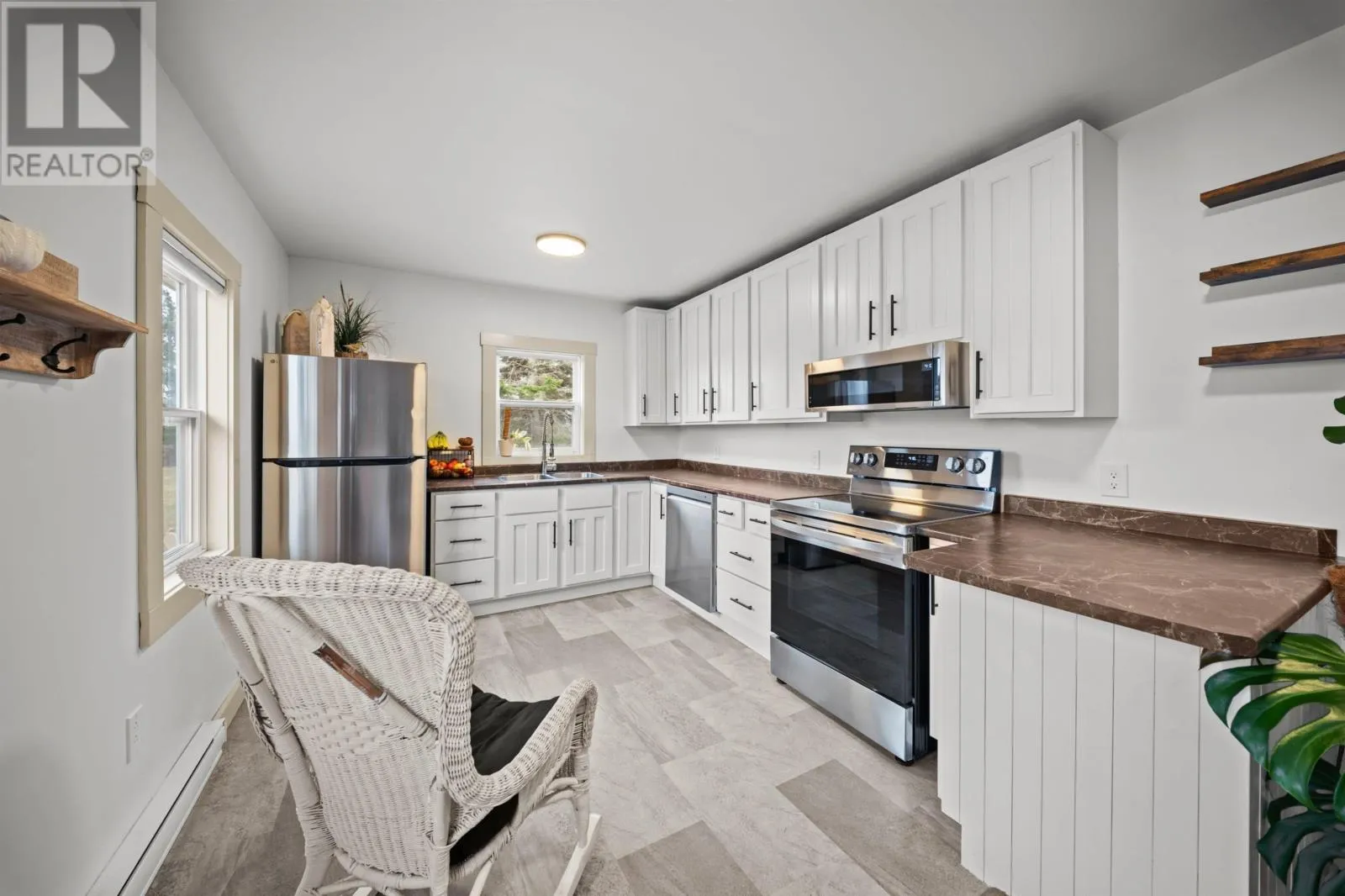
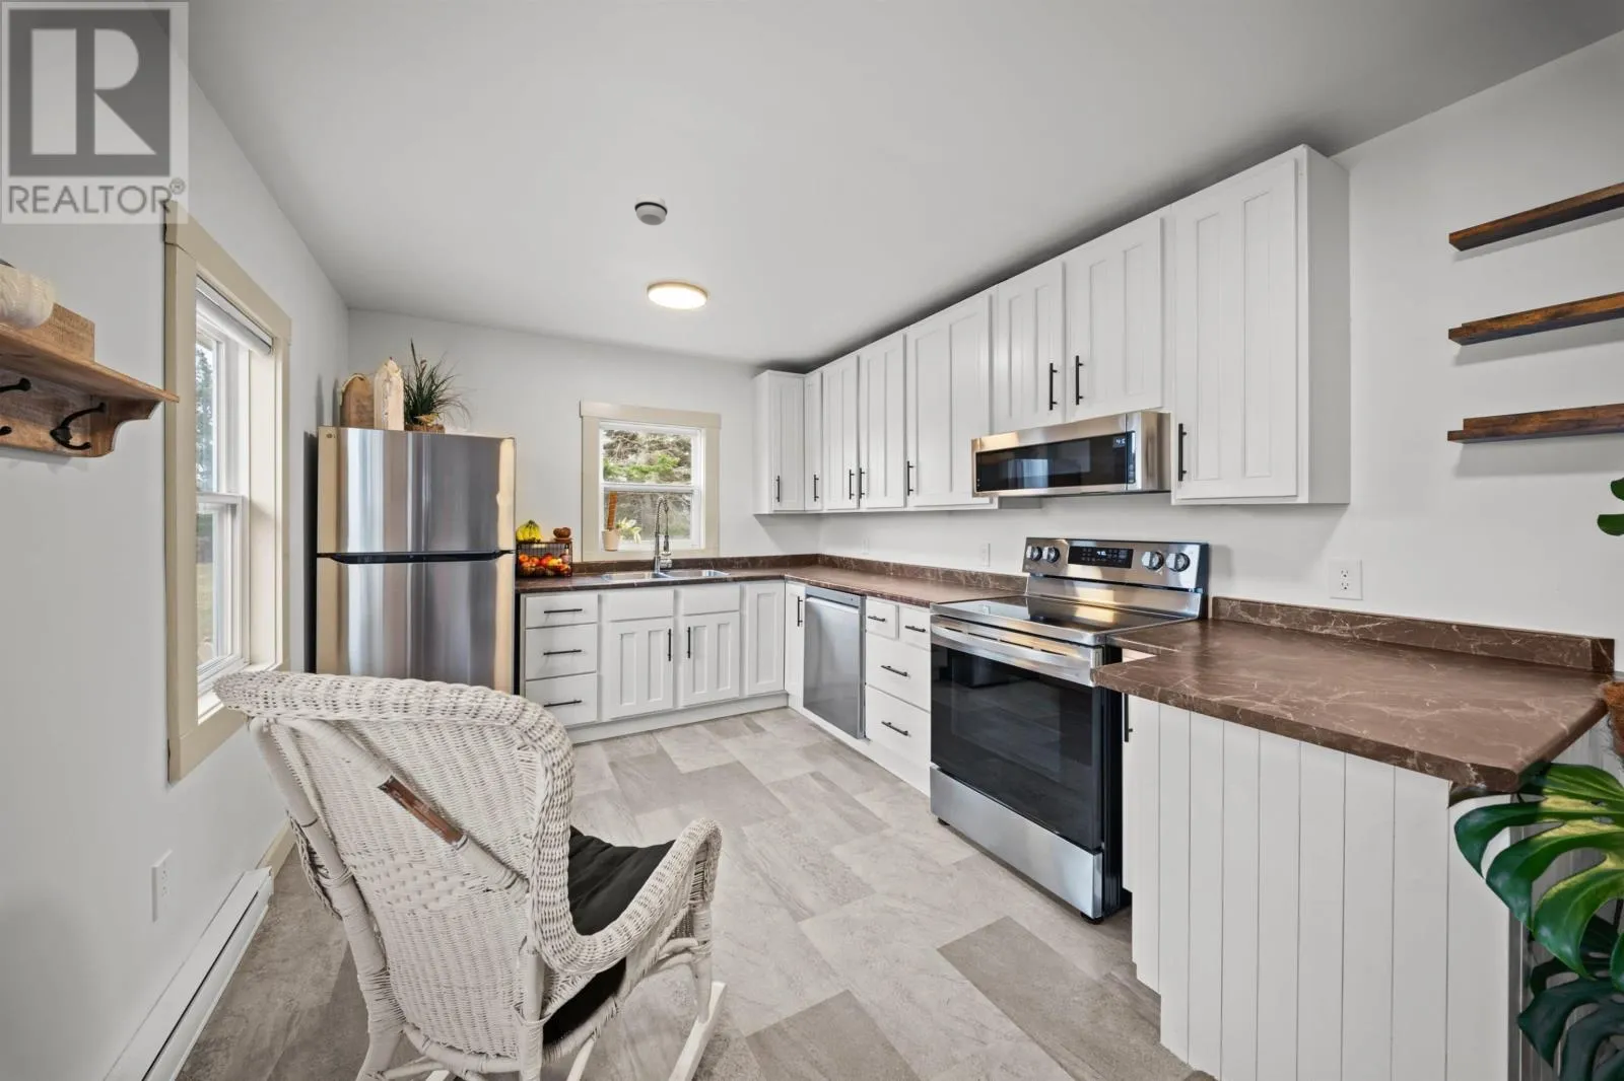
+ smoke detector [634,193,669,226]
